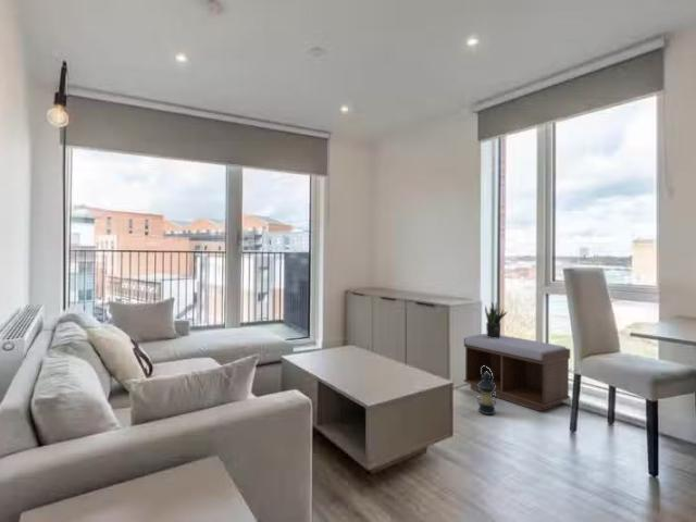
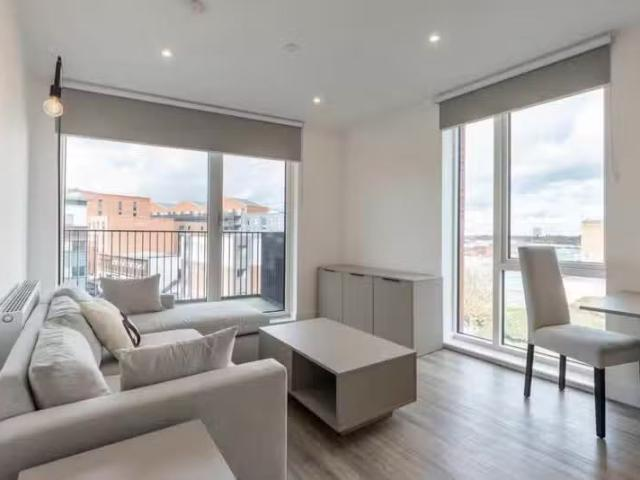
- potted plant [484,301,509,338]
- bench [463,333,571,412]
- lantern [476,365,497,415]
